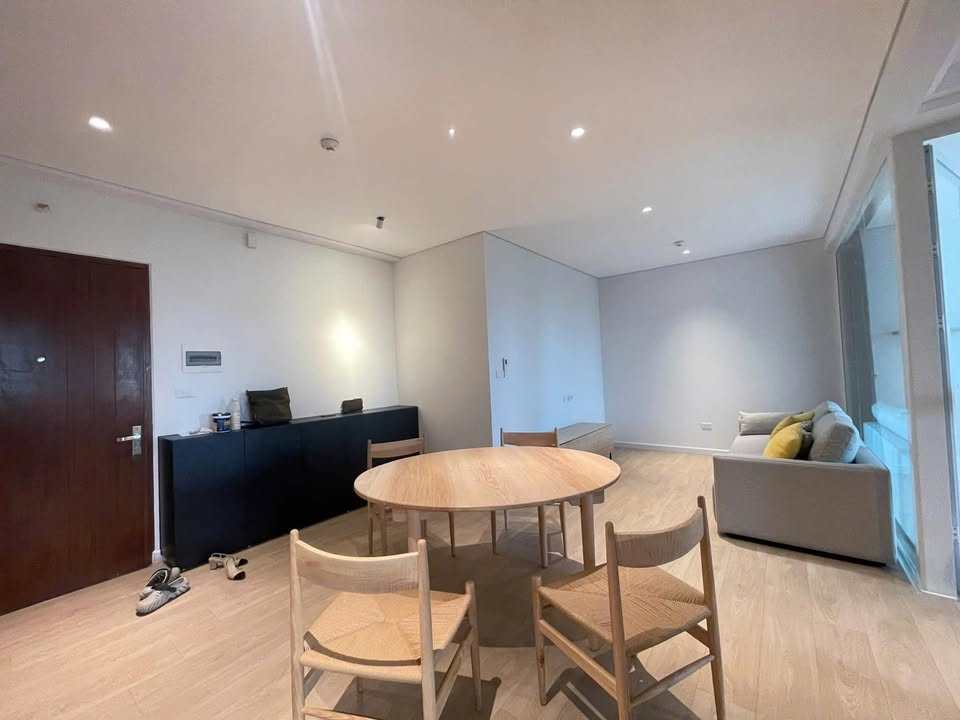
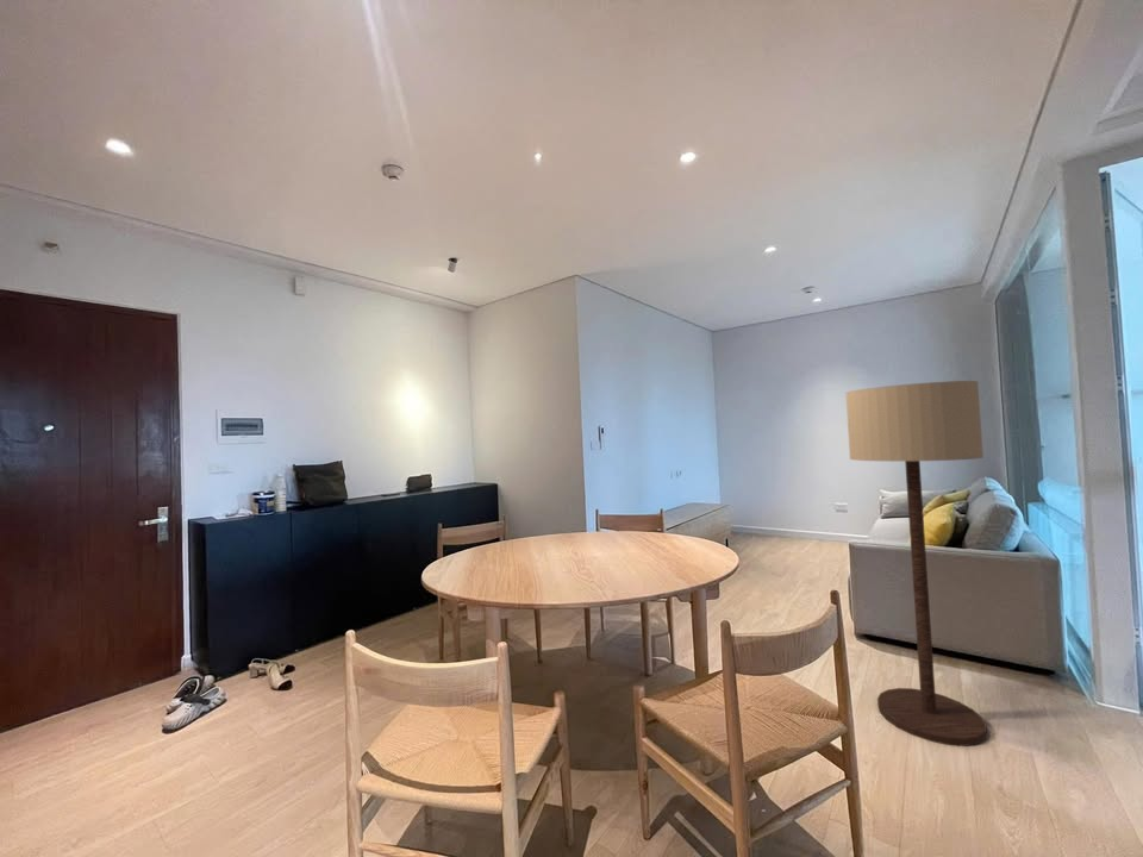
+ floor lamp [844,380,988,747]
